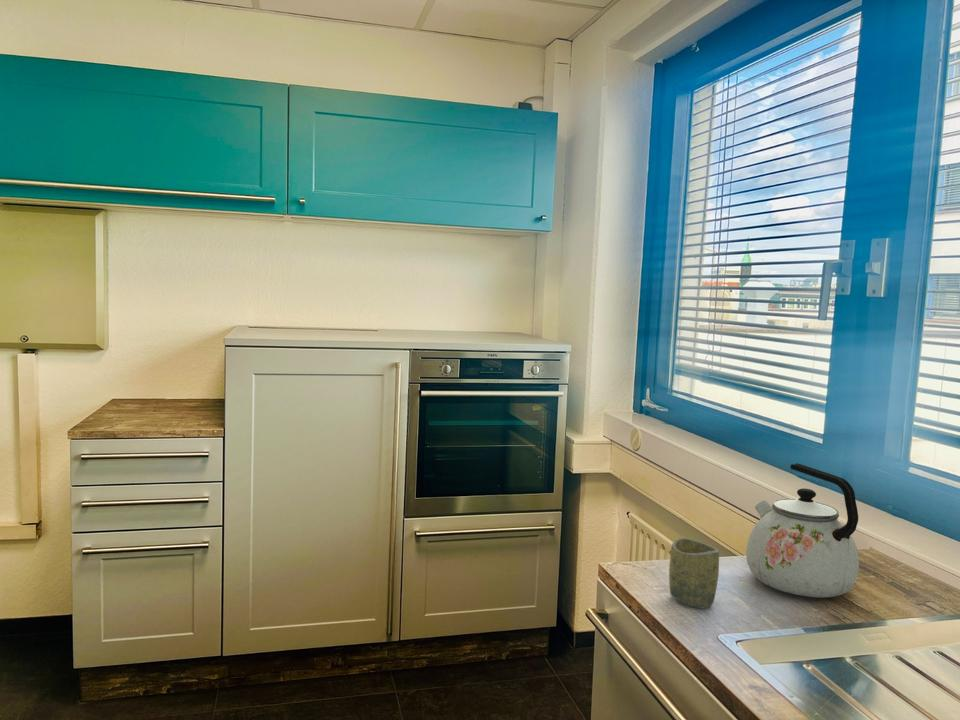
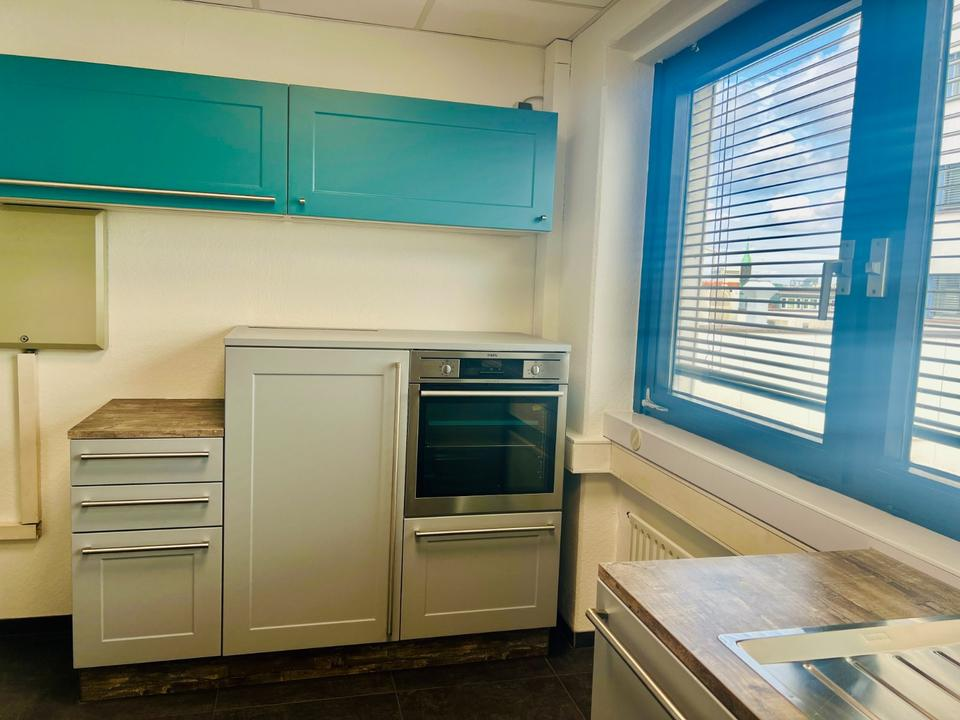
- kettle [745,462,860,599]
- cup [668,537,720,609]
